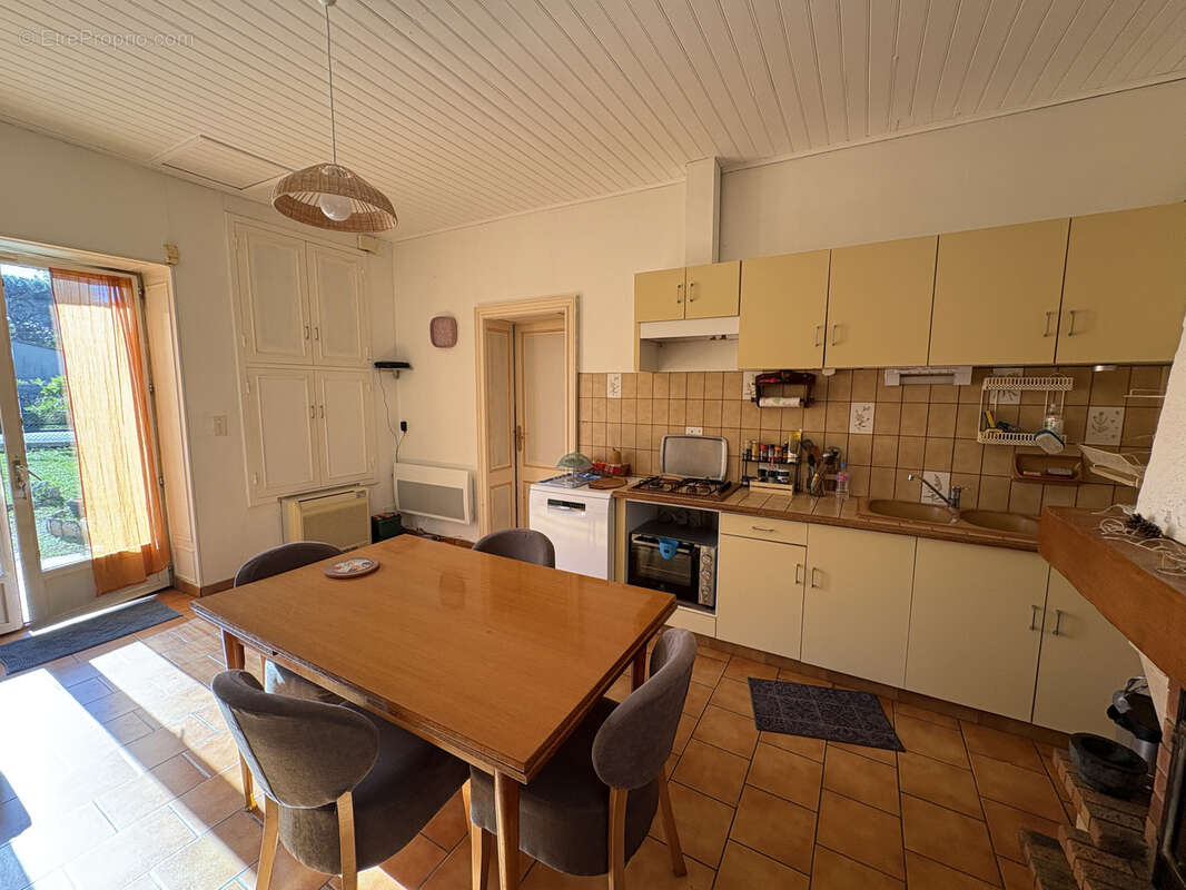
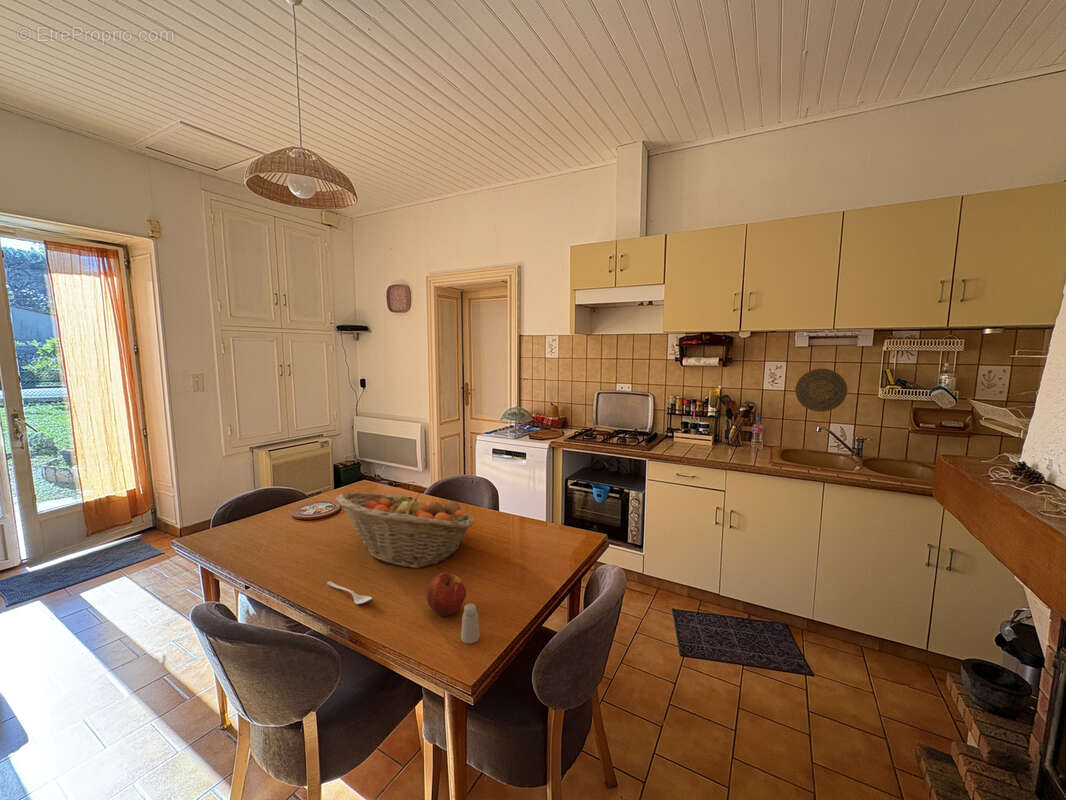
+ apple [426,572,467,617]
+ fruit basket [336,491,476,569]
+ spoon [327,580,373,605]
+ decorative plate [794,368,848,413]
+ saltshaker [460,603,481,645]
